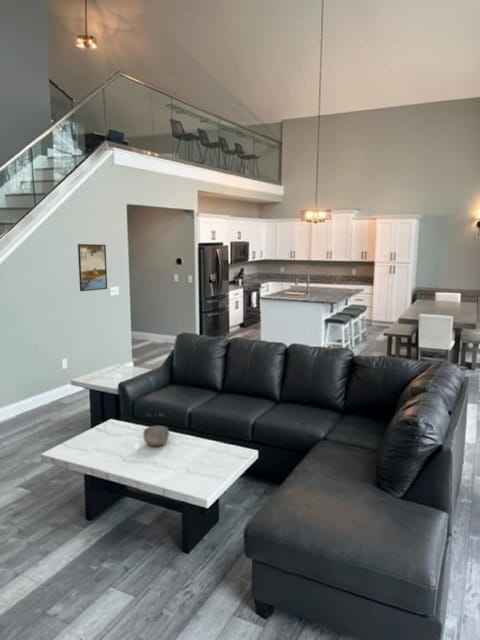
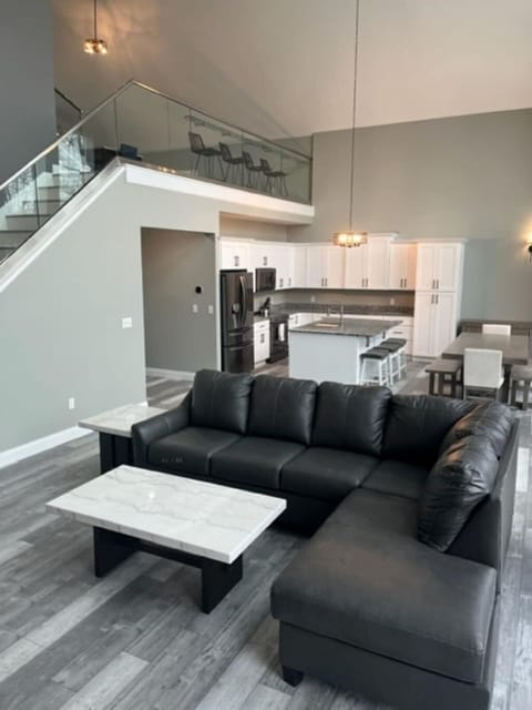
- bowl [142,425,170,447]
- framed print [77,243,108,292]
